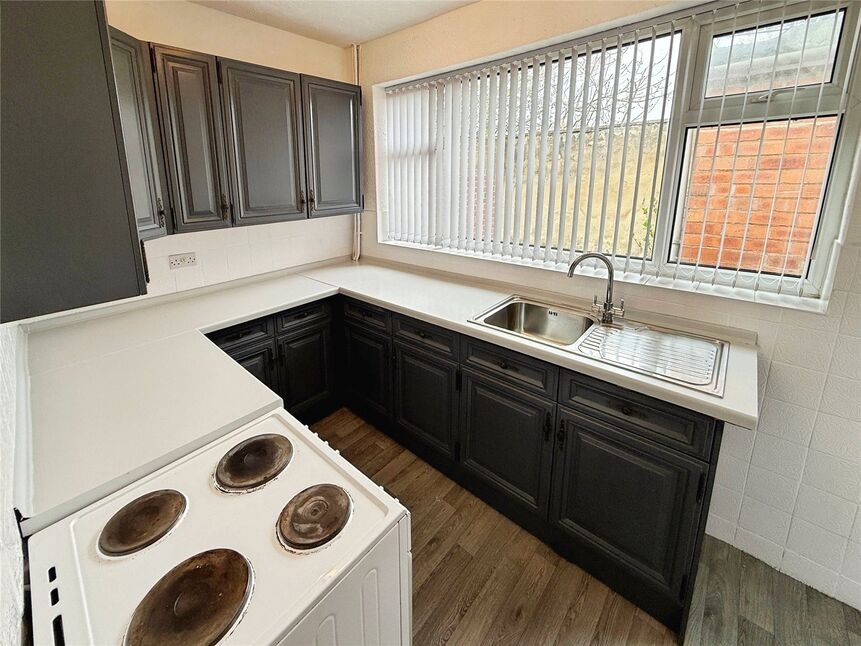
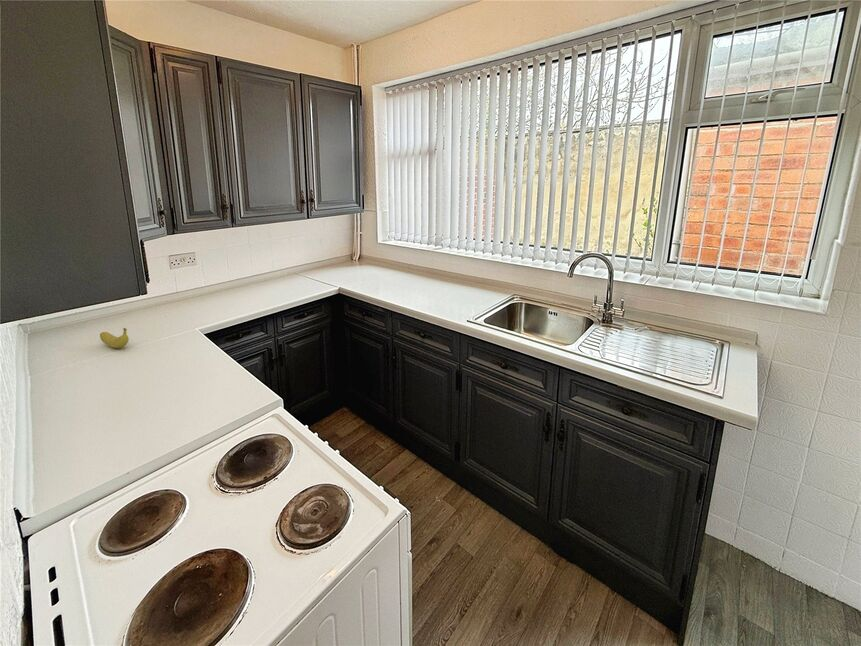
+ fruit [99,327,130,349]
